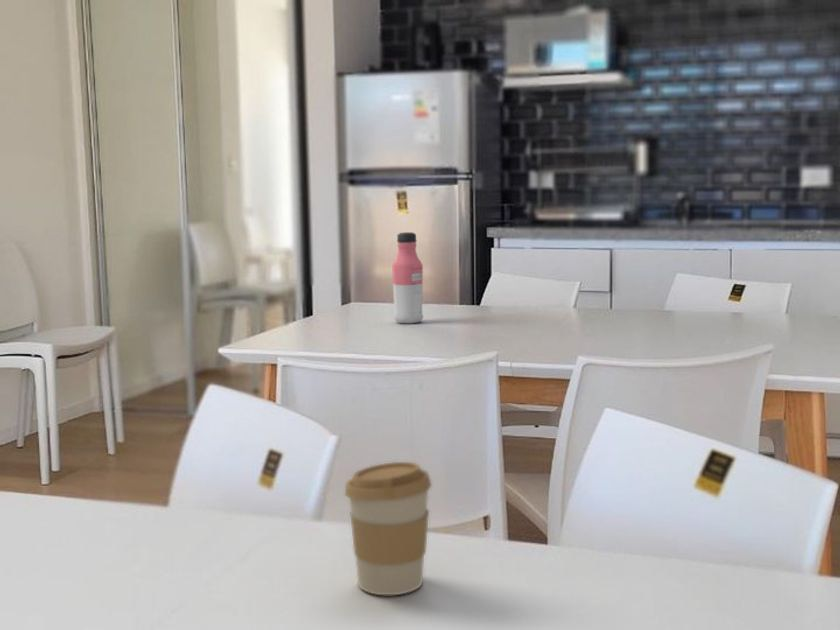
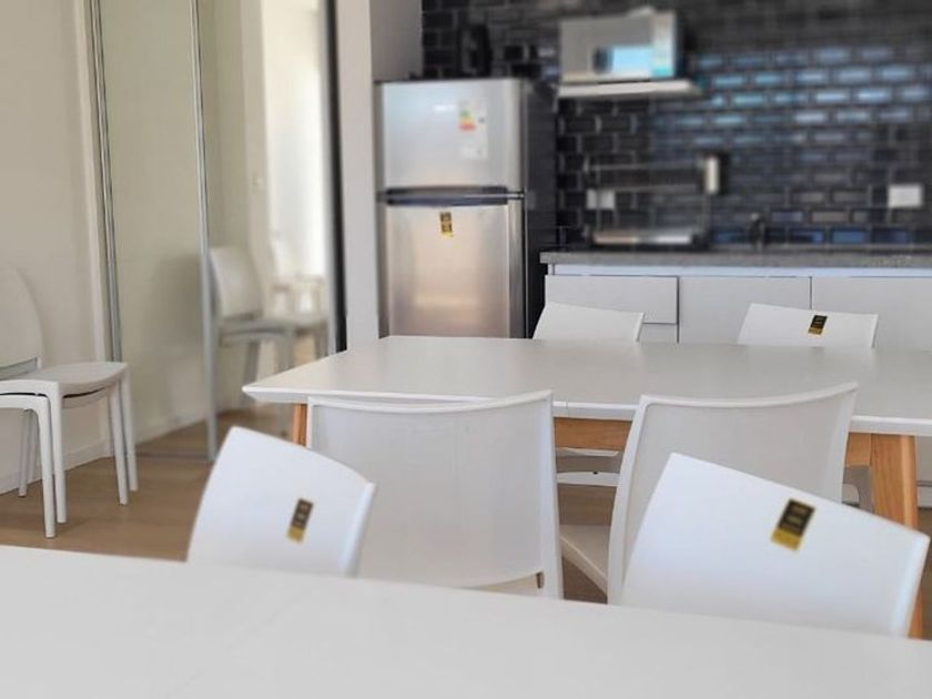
- water bottle [391,231,424,324]
- coffee cup [344,461,433,596]
